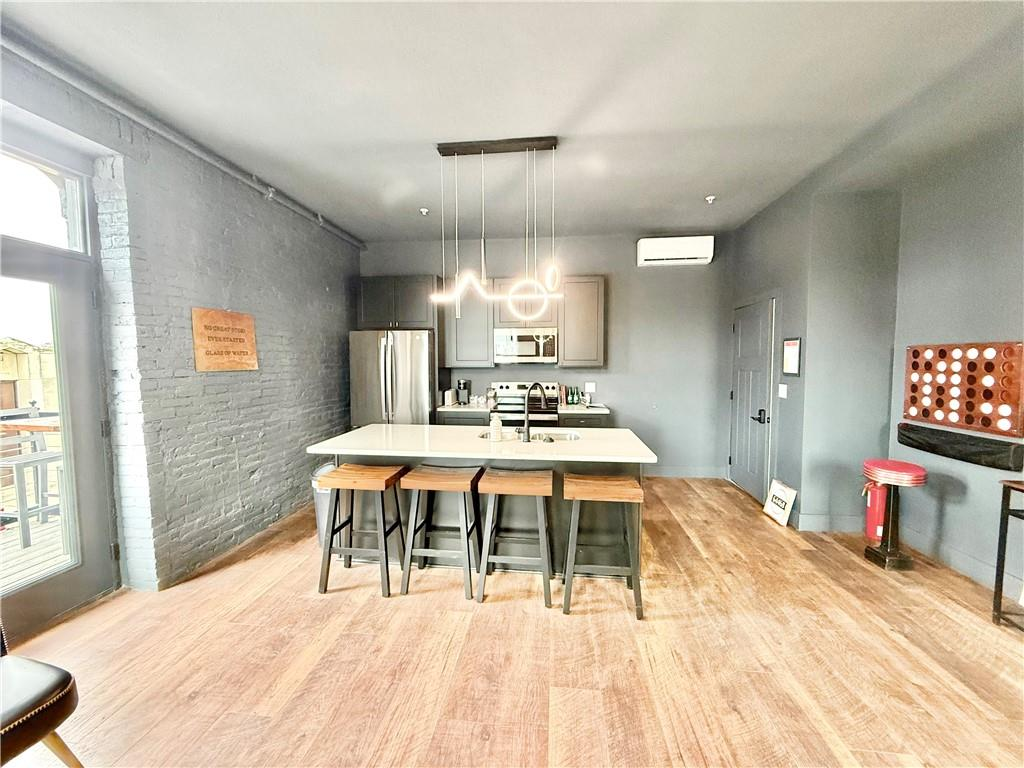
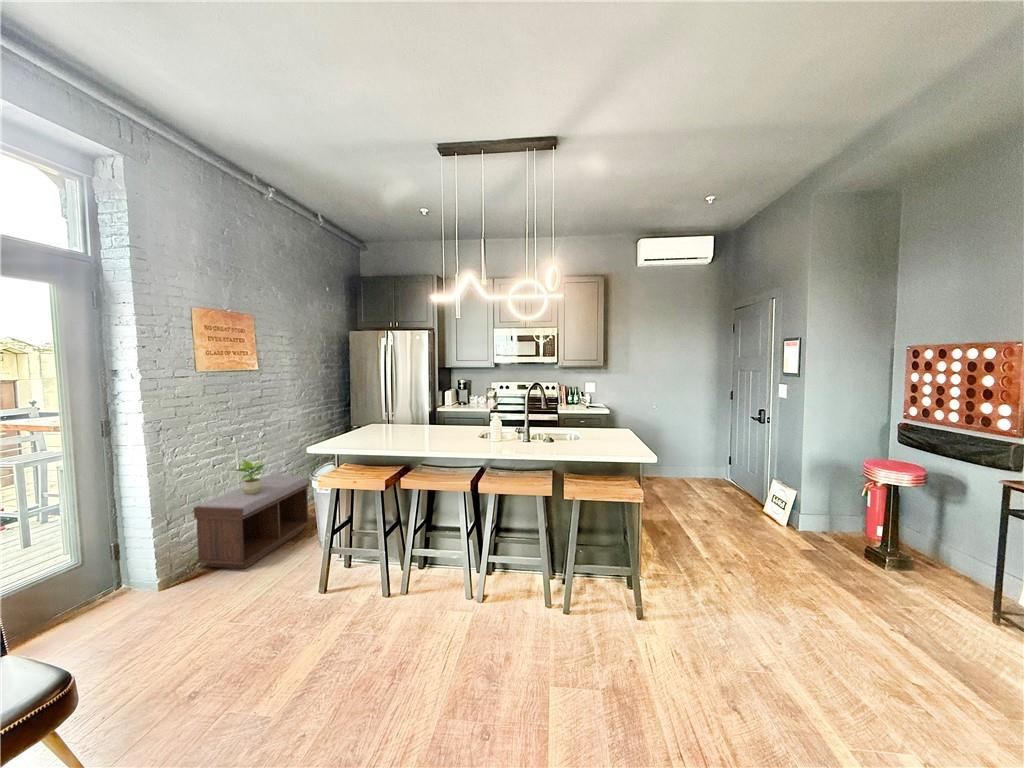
+ bench [193,474,311,570]
+ potted plant [231,456,266,495]
